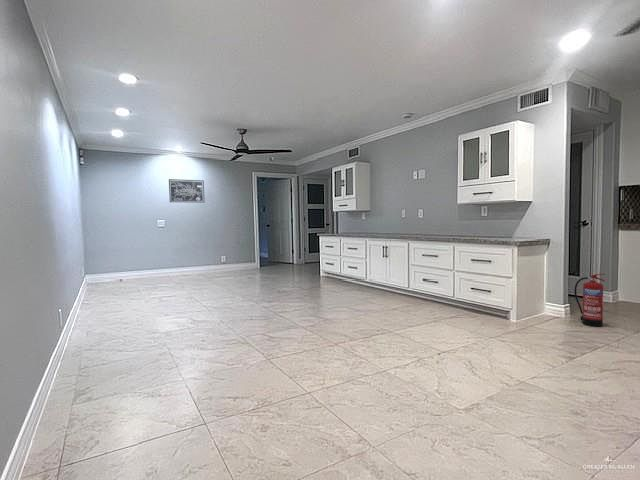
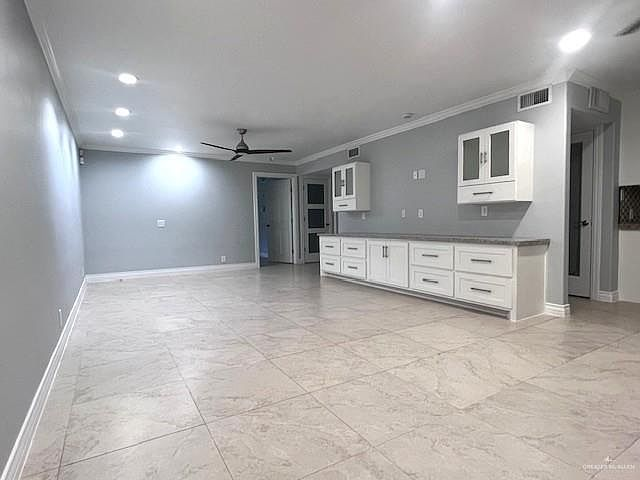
- fire extinguisher [573,273,606,328]
- wall art [168,178,206,204]
